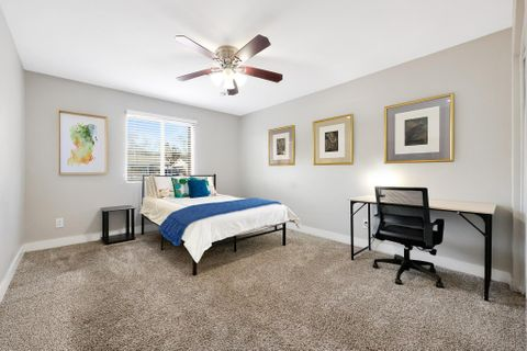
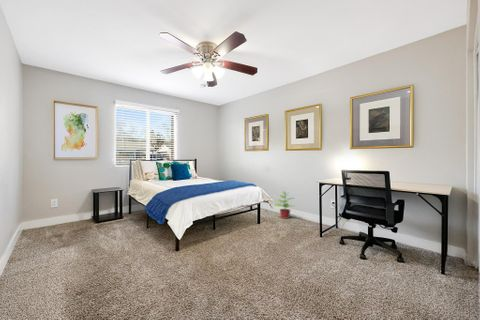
+ potted plant [272,190,295,220]
